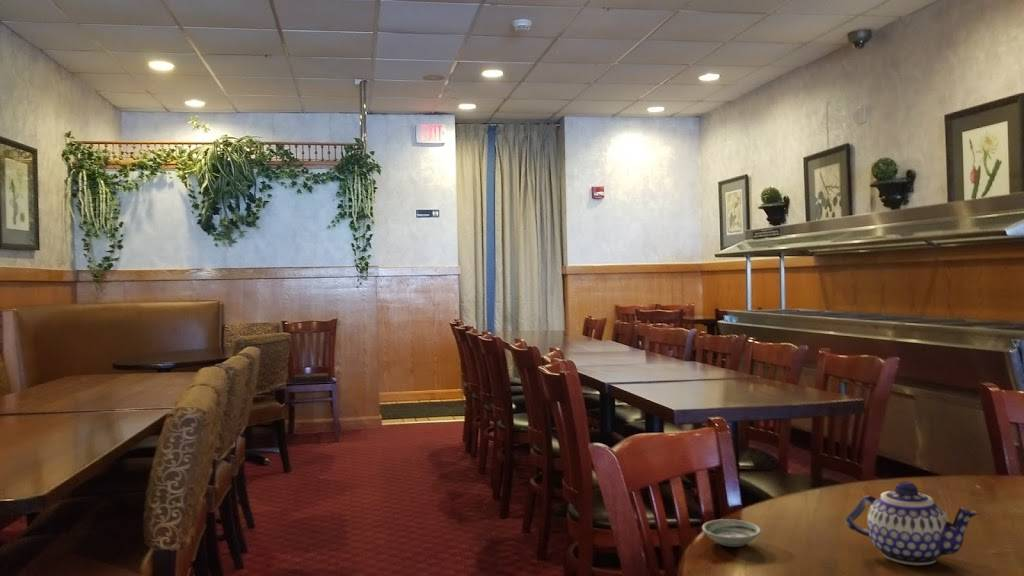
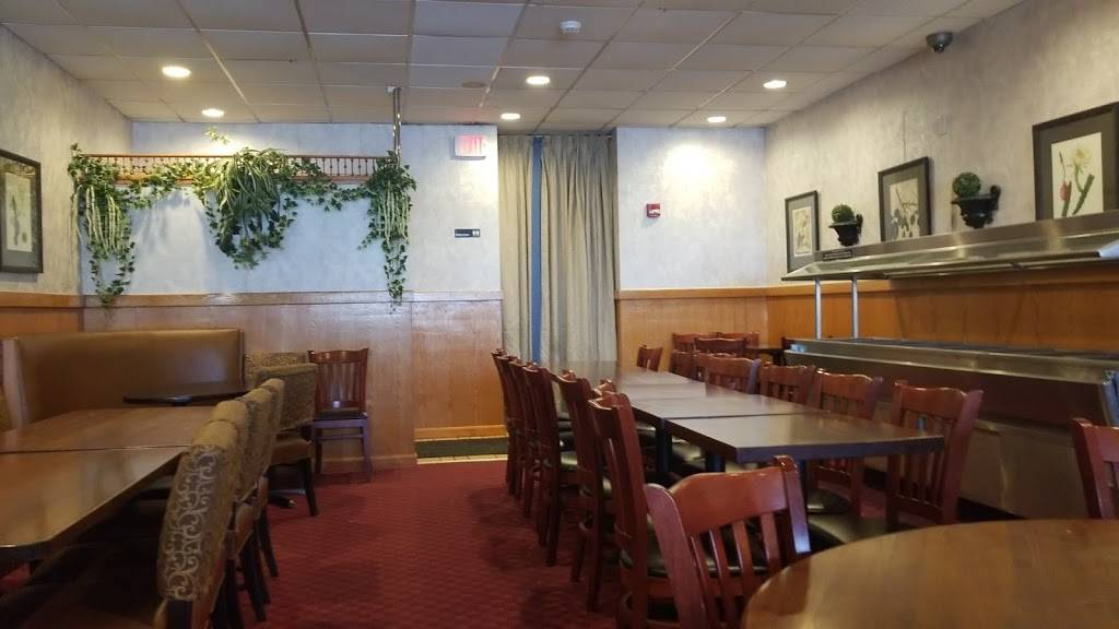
- teapot [845,480,980,566]
- saucer [701,518,762,548]
